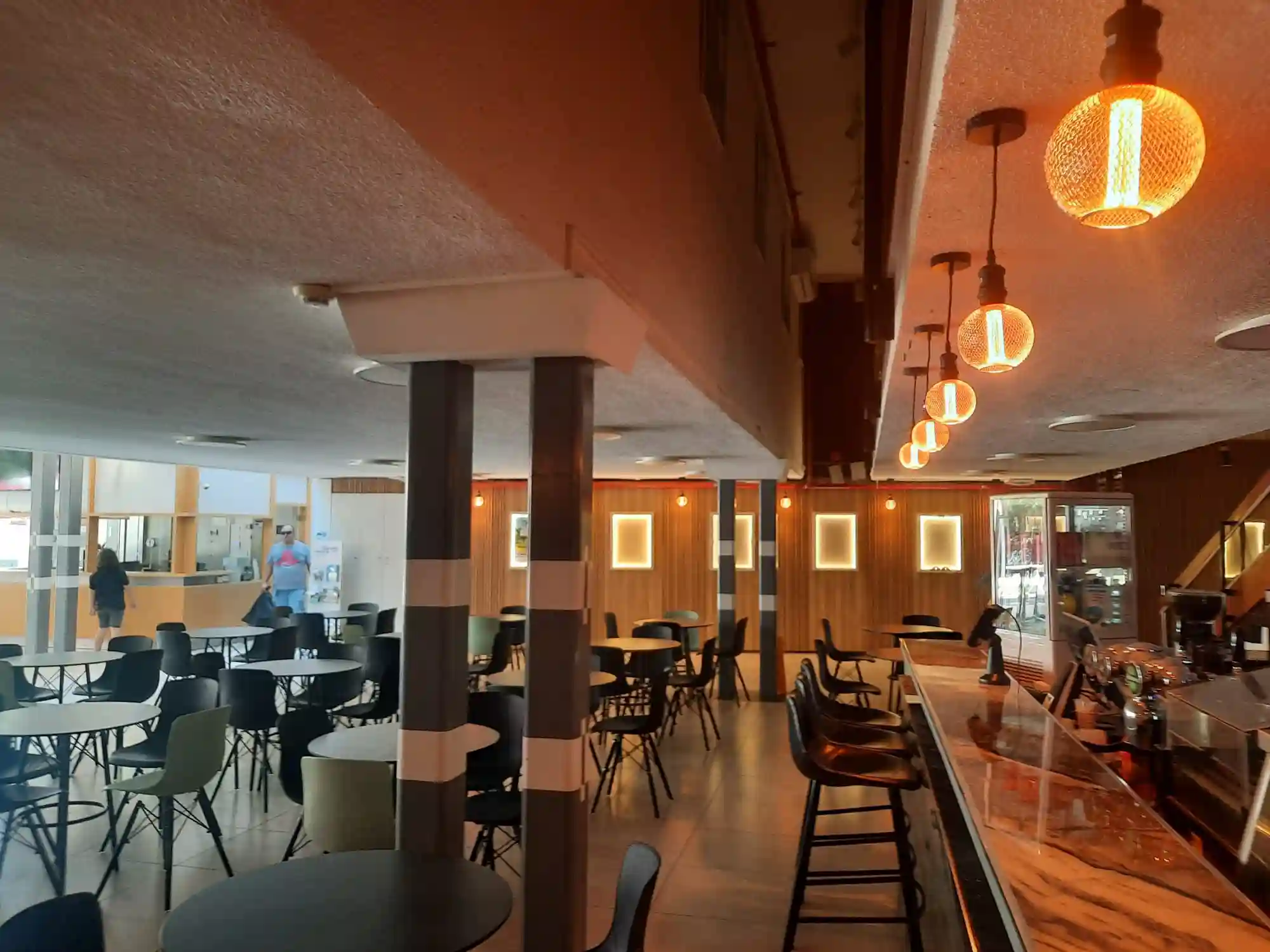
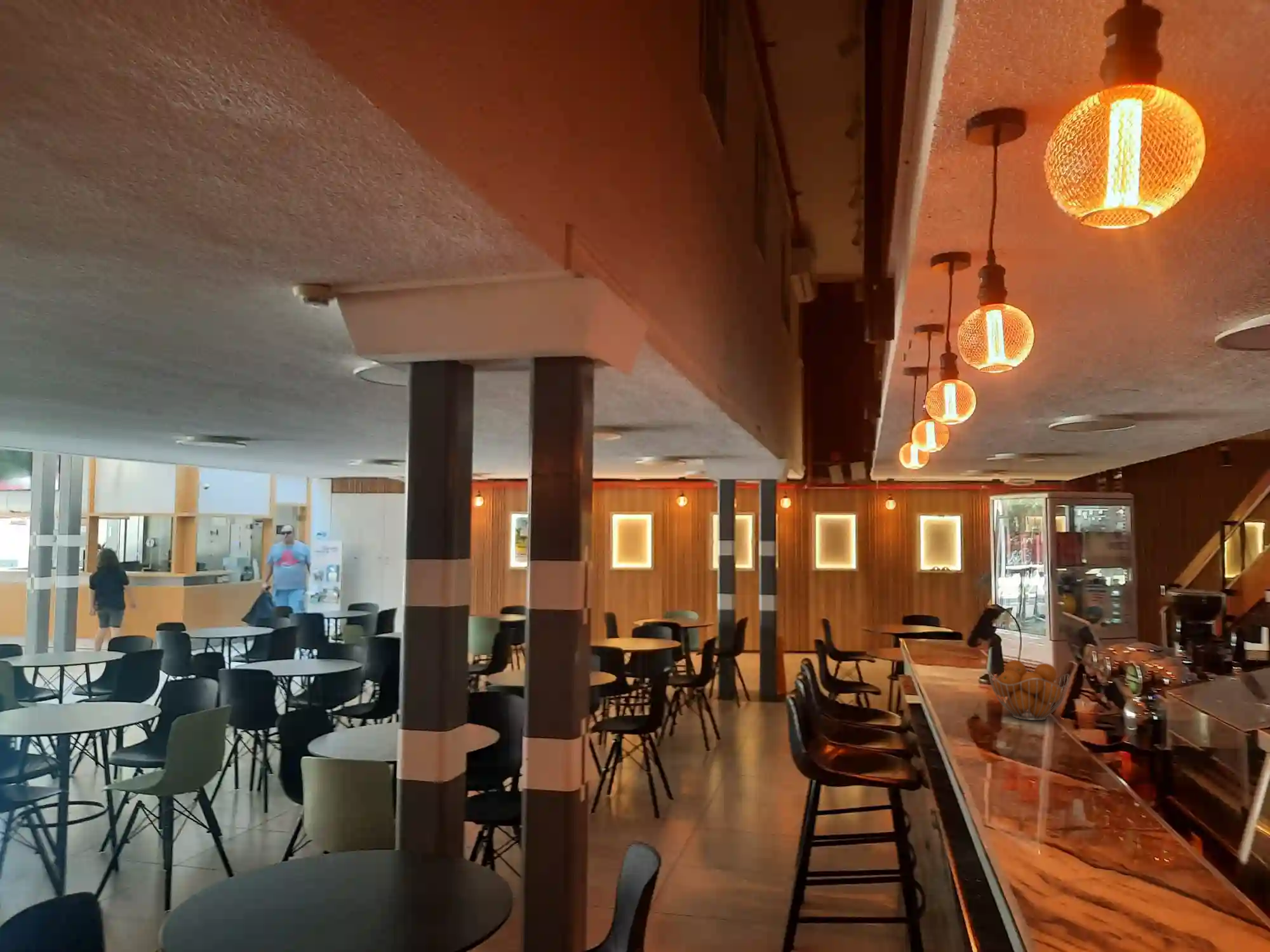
+ fruit basket [987,659,1070,721]
